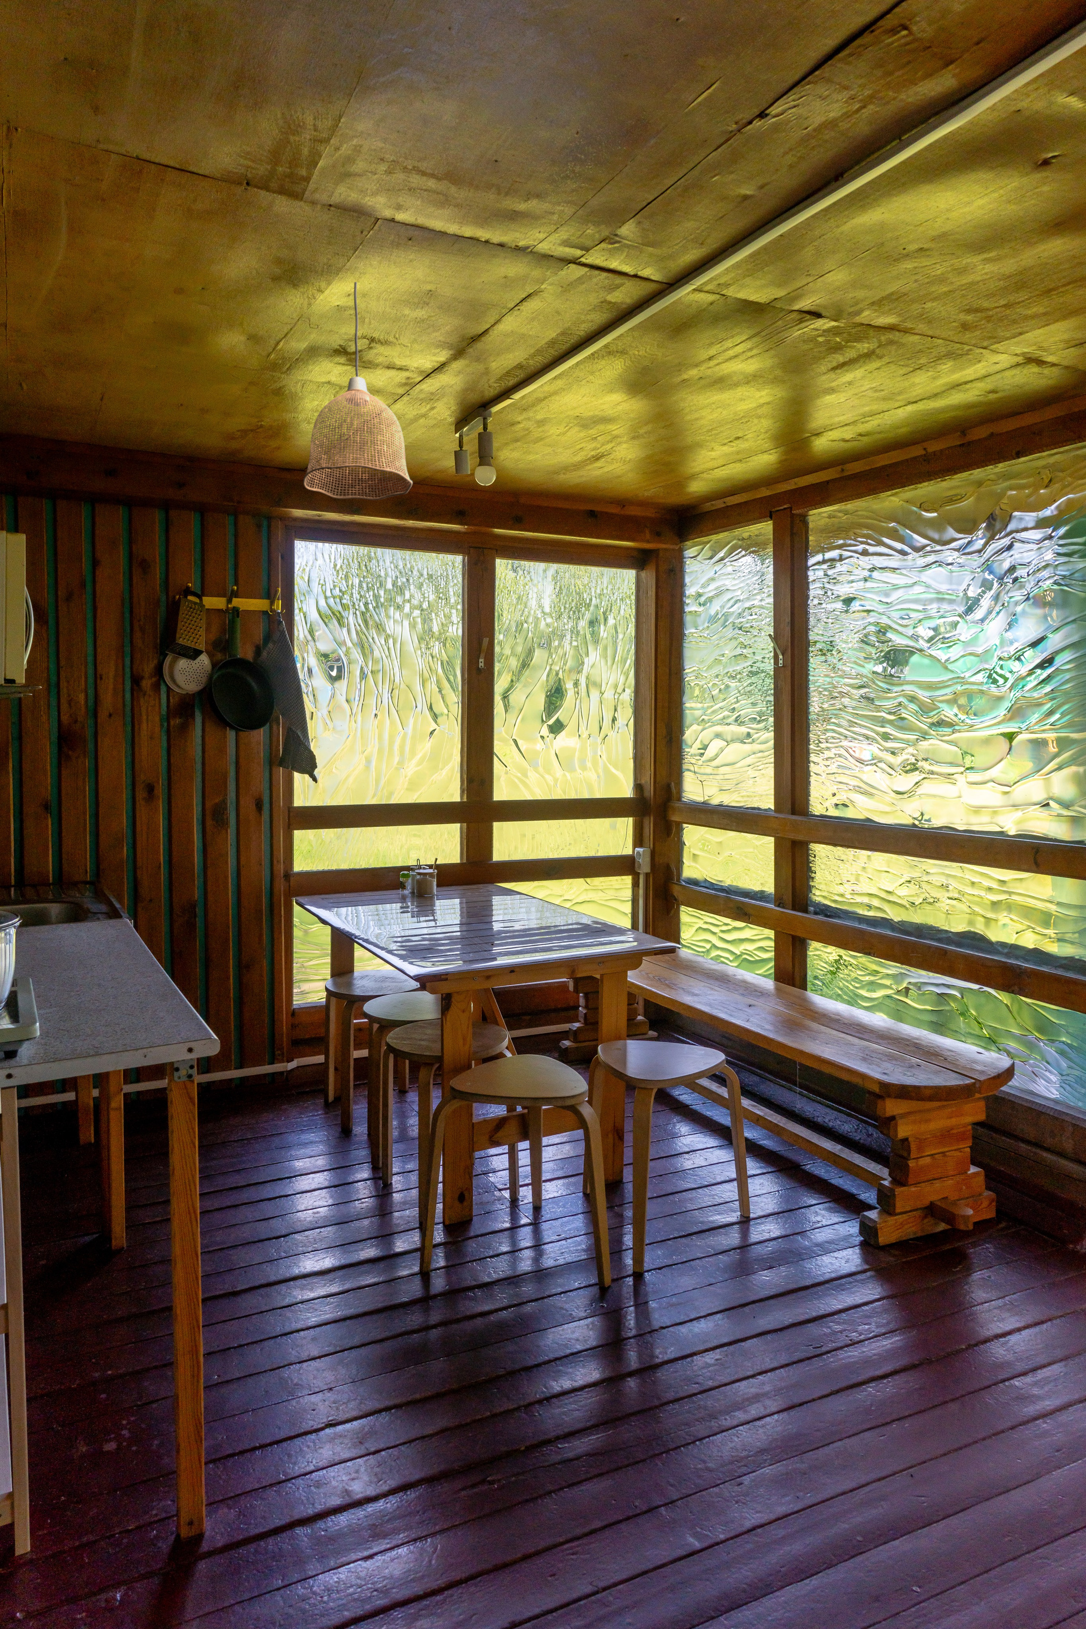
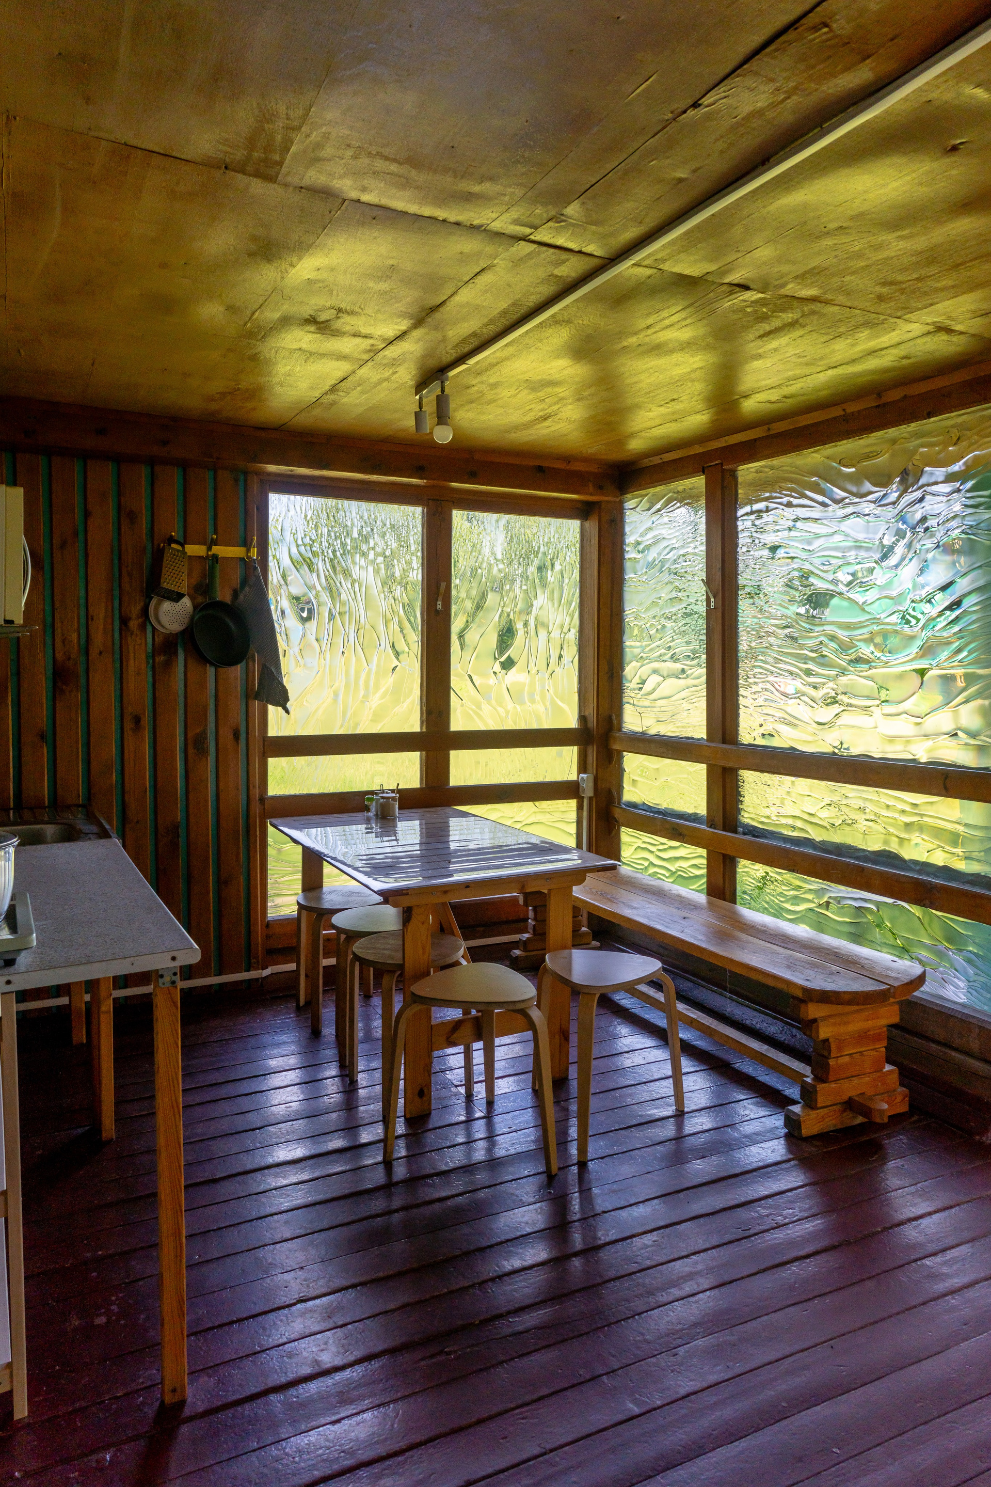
- pendant lamp [303,281,413,501]
